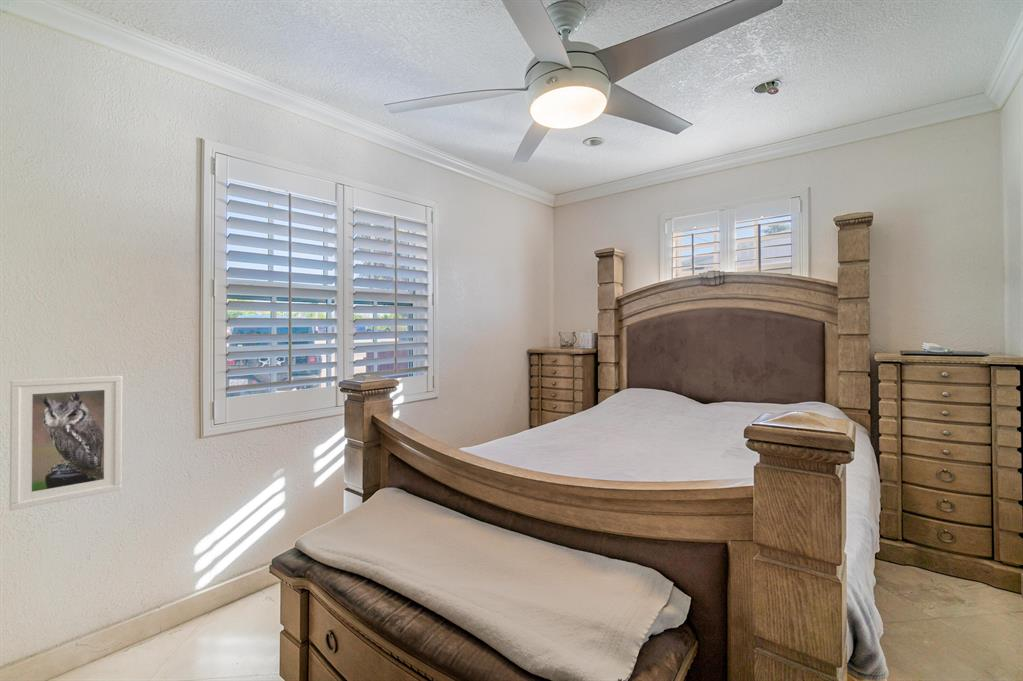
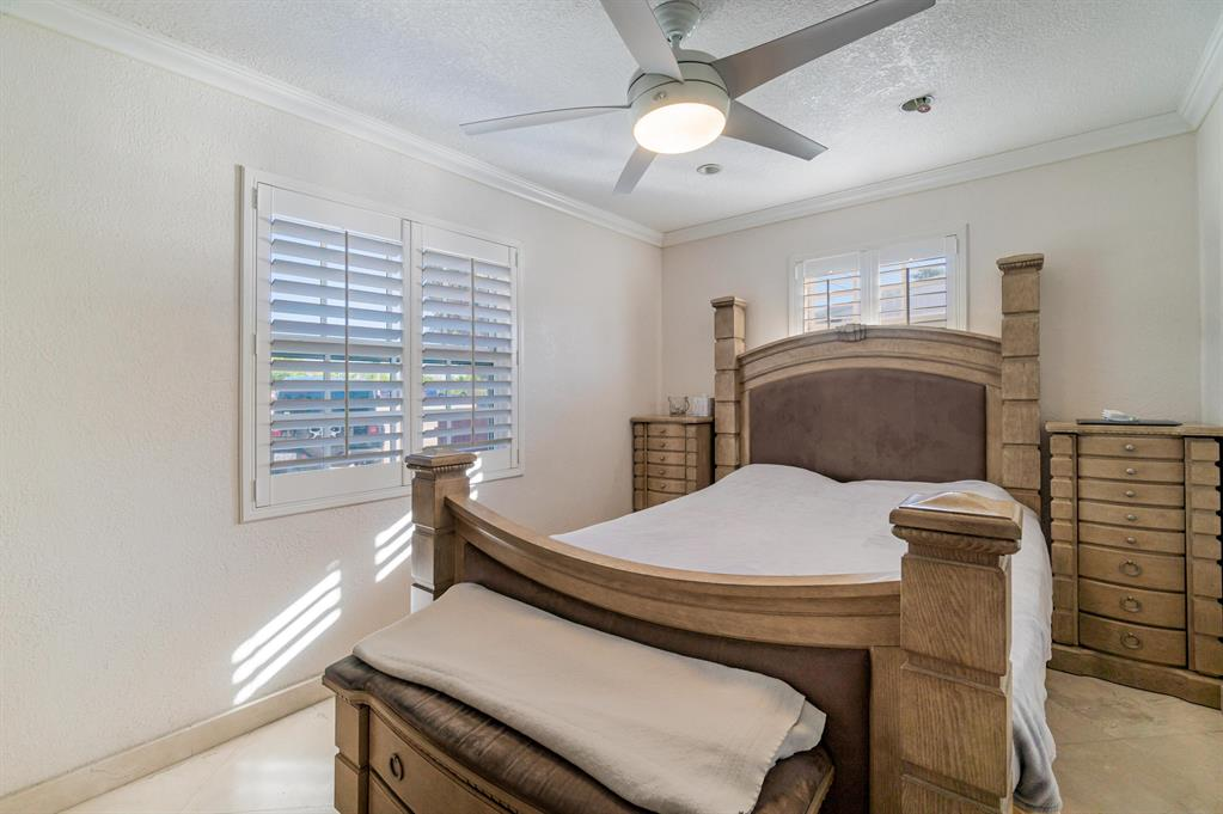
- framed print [9,375,123,511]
